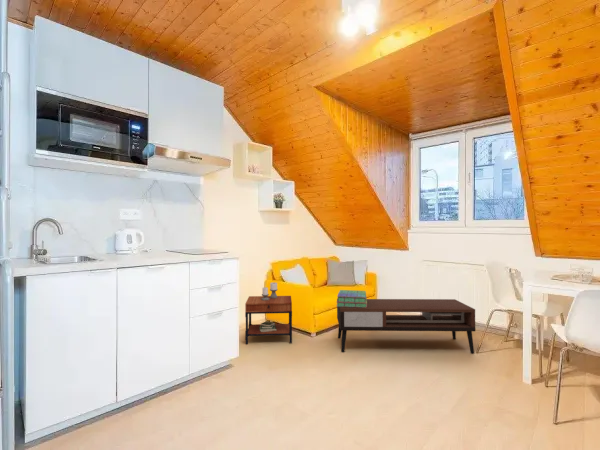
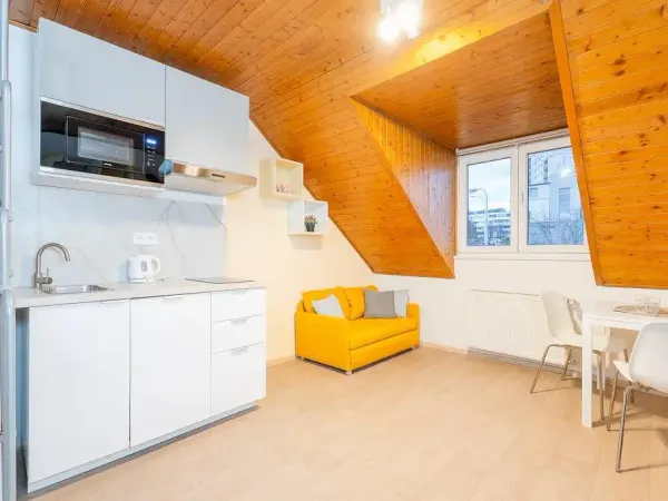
- coffee table [336,298,476,354]
- stack of books [336,289,368,308]
- side table [244,282,293,345]
